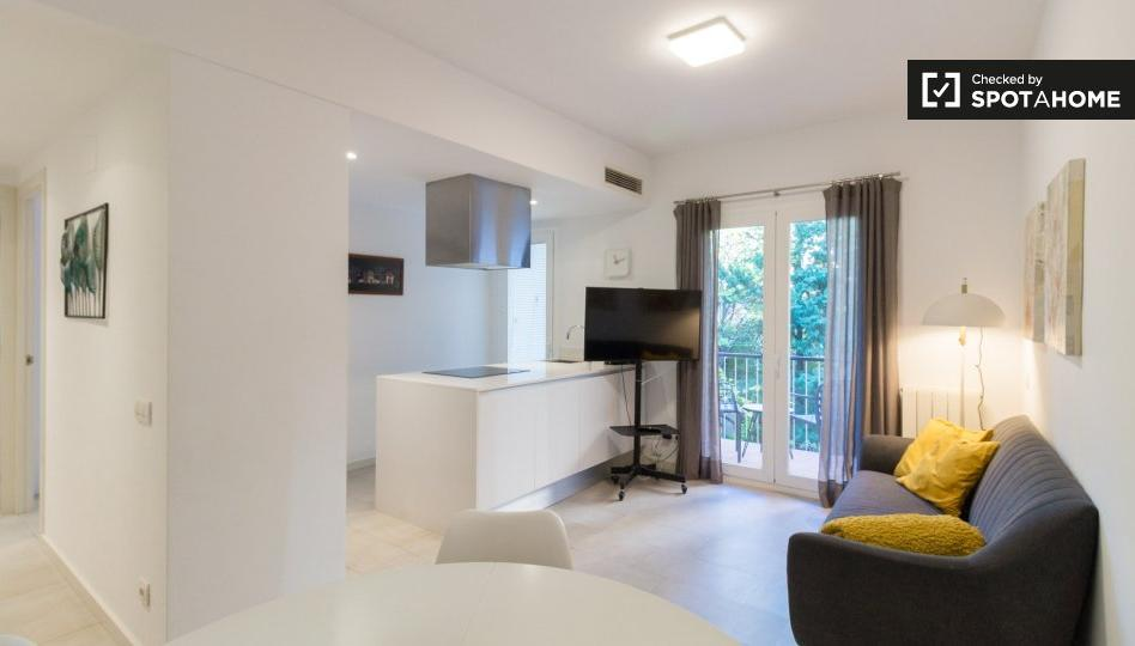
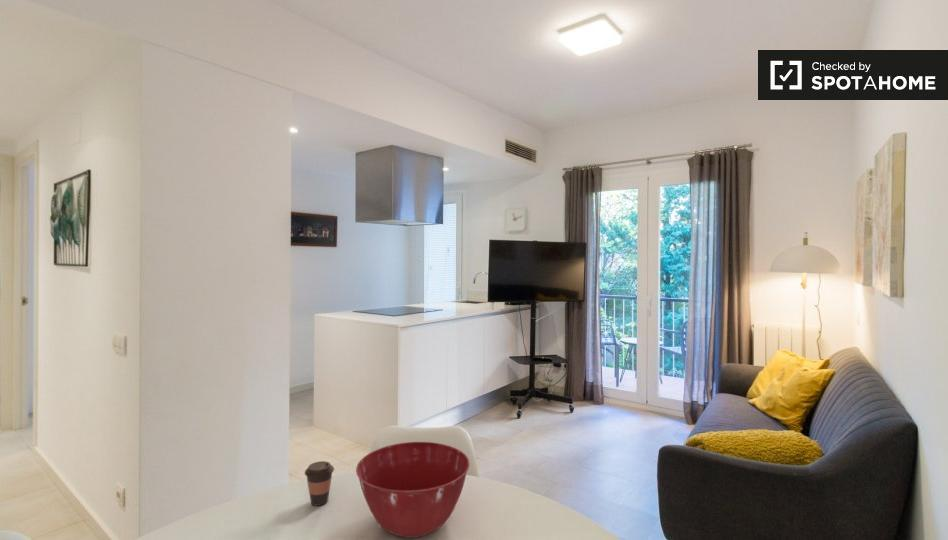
+ coffee cup [304,460,335,507]
+ mixing bowl [355,441,471,539]
